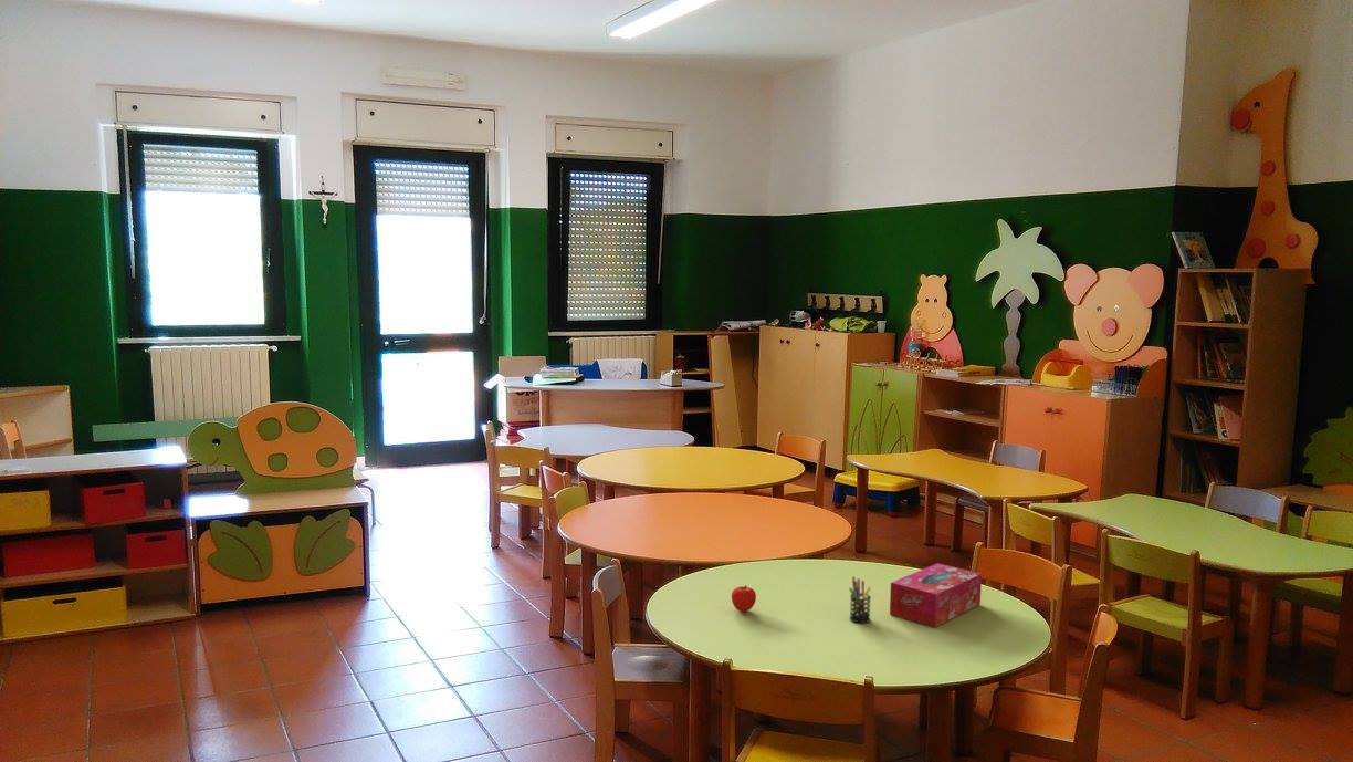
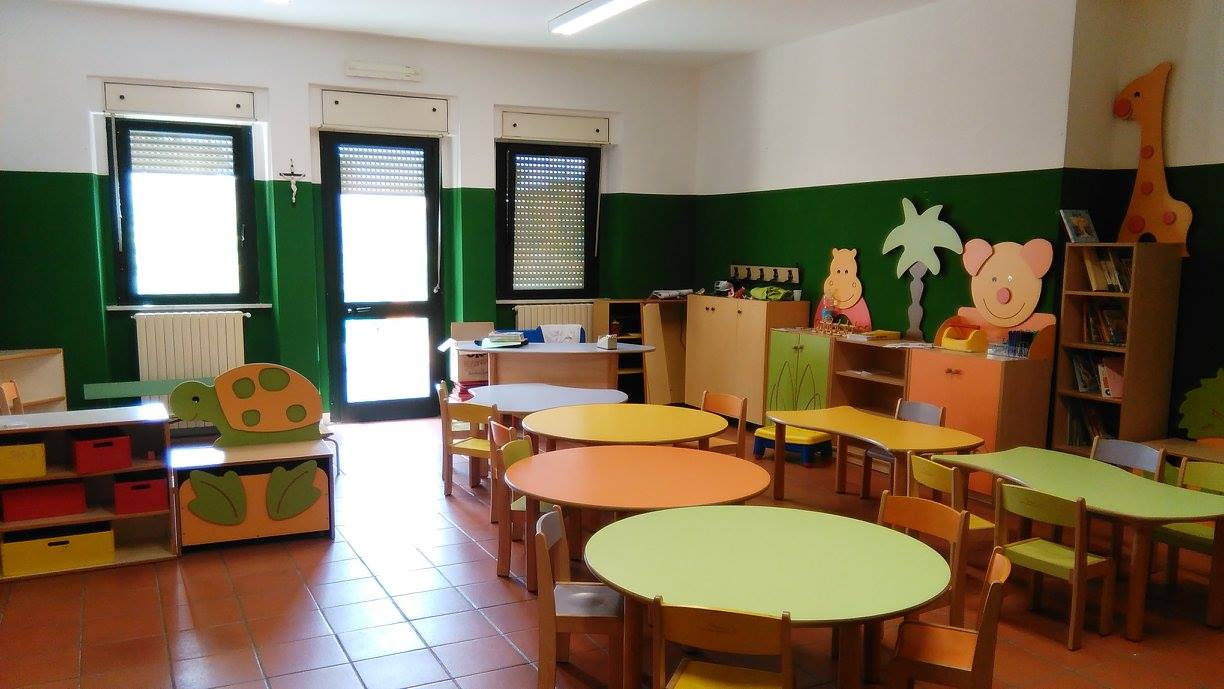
- tissue box [889,562,983,628]
- pen holder [848,575,872,624]
- fruit [731,584,757,613]
